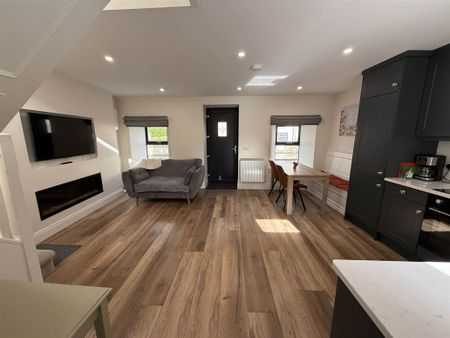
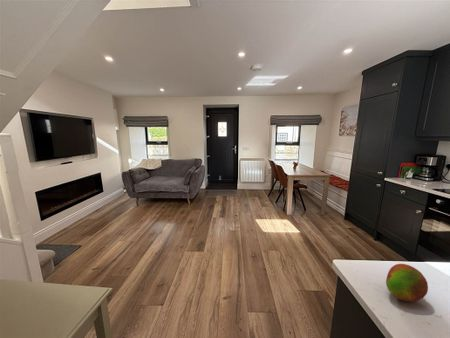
+ fruit [385,263,429,303]
